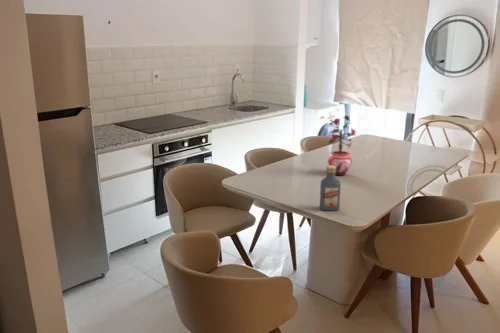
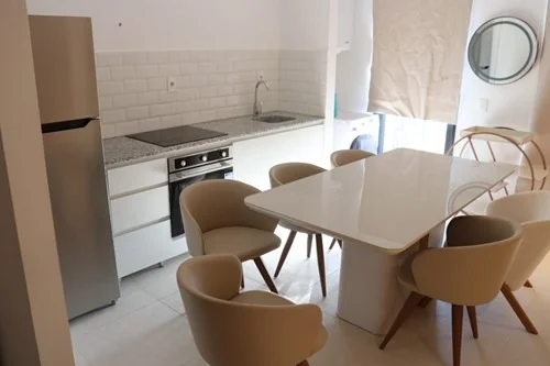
- vodka [319,165,342,212]
- potted plant [326,114,357,176]
